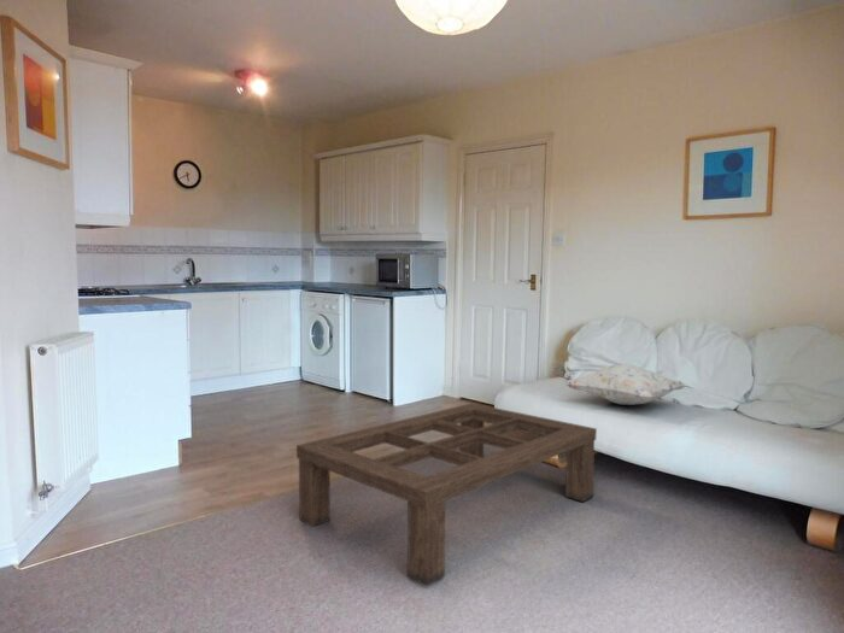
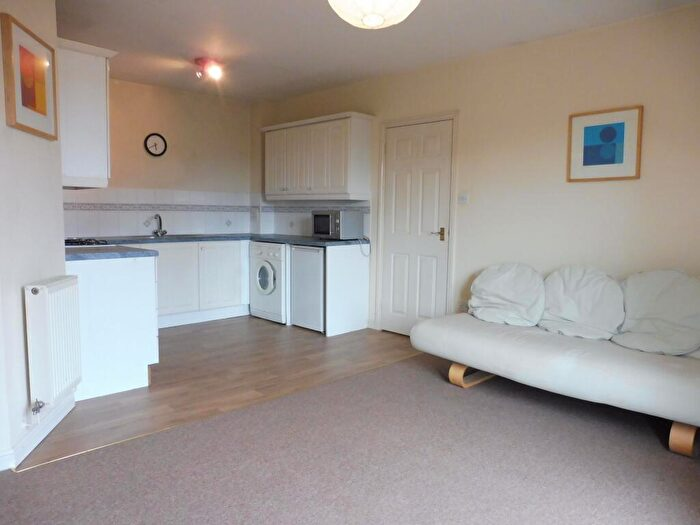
- decorative pillow [563,363,687,406]
- coffee table [295,402,598,587]
